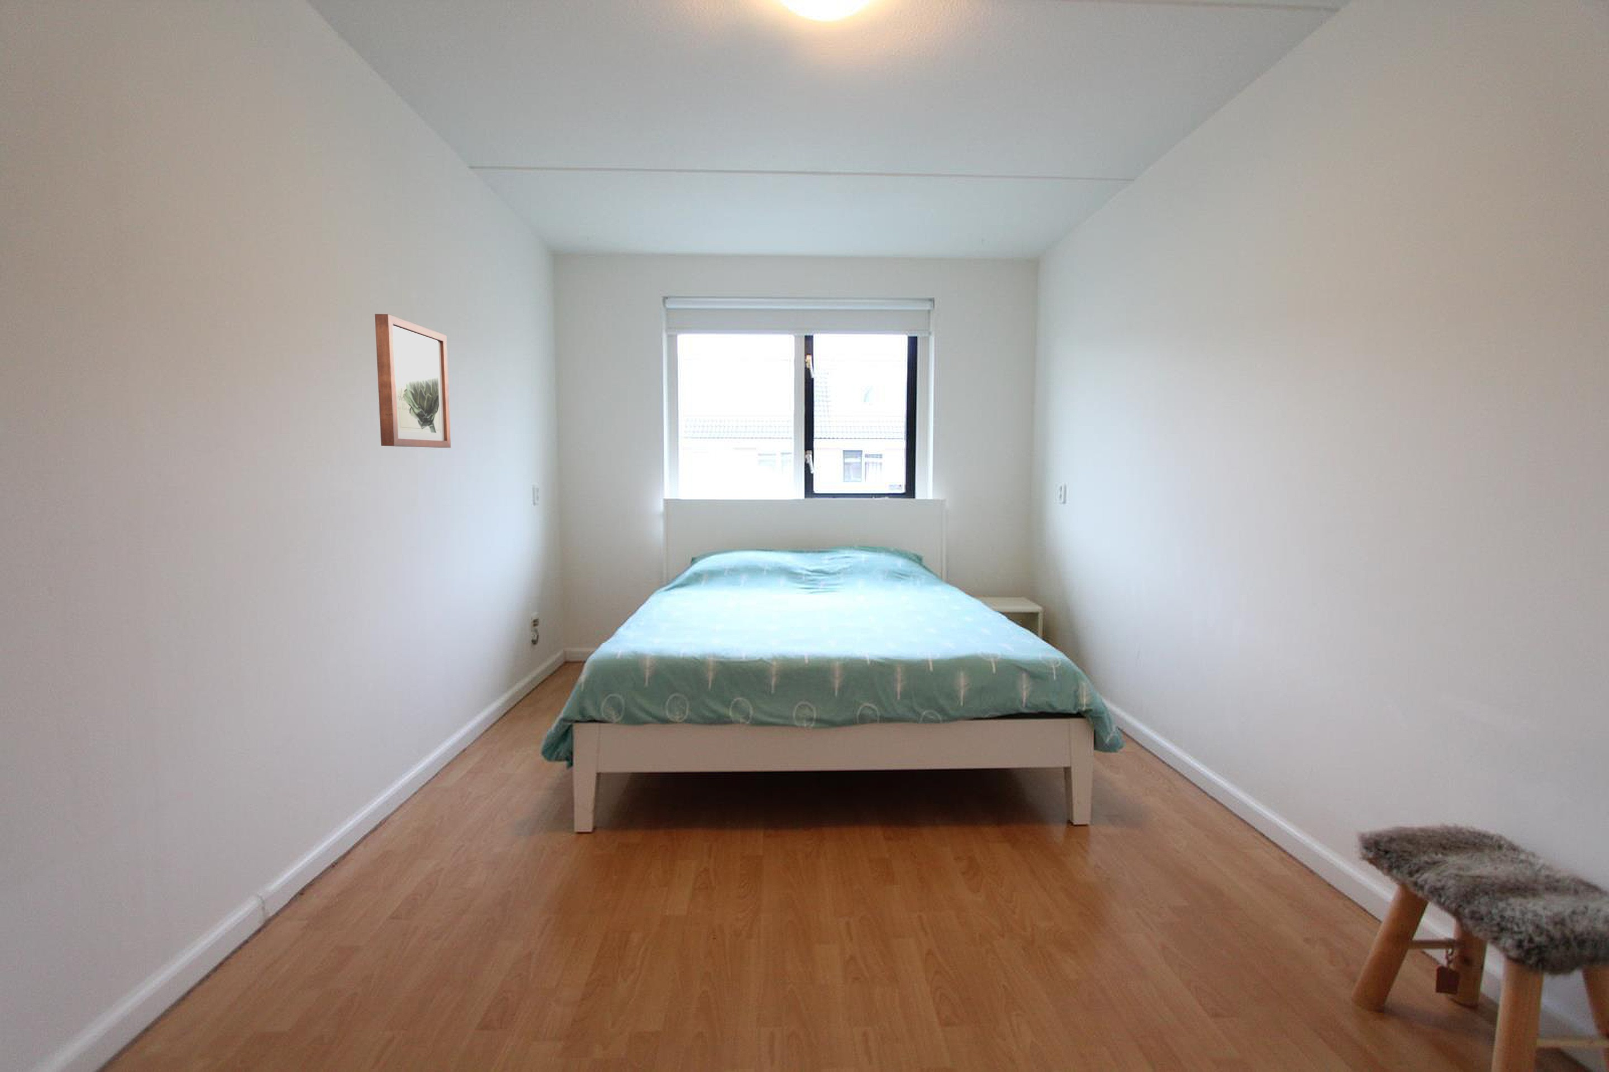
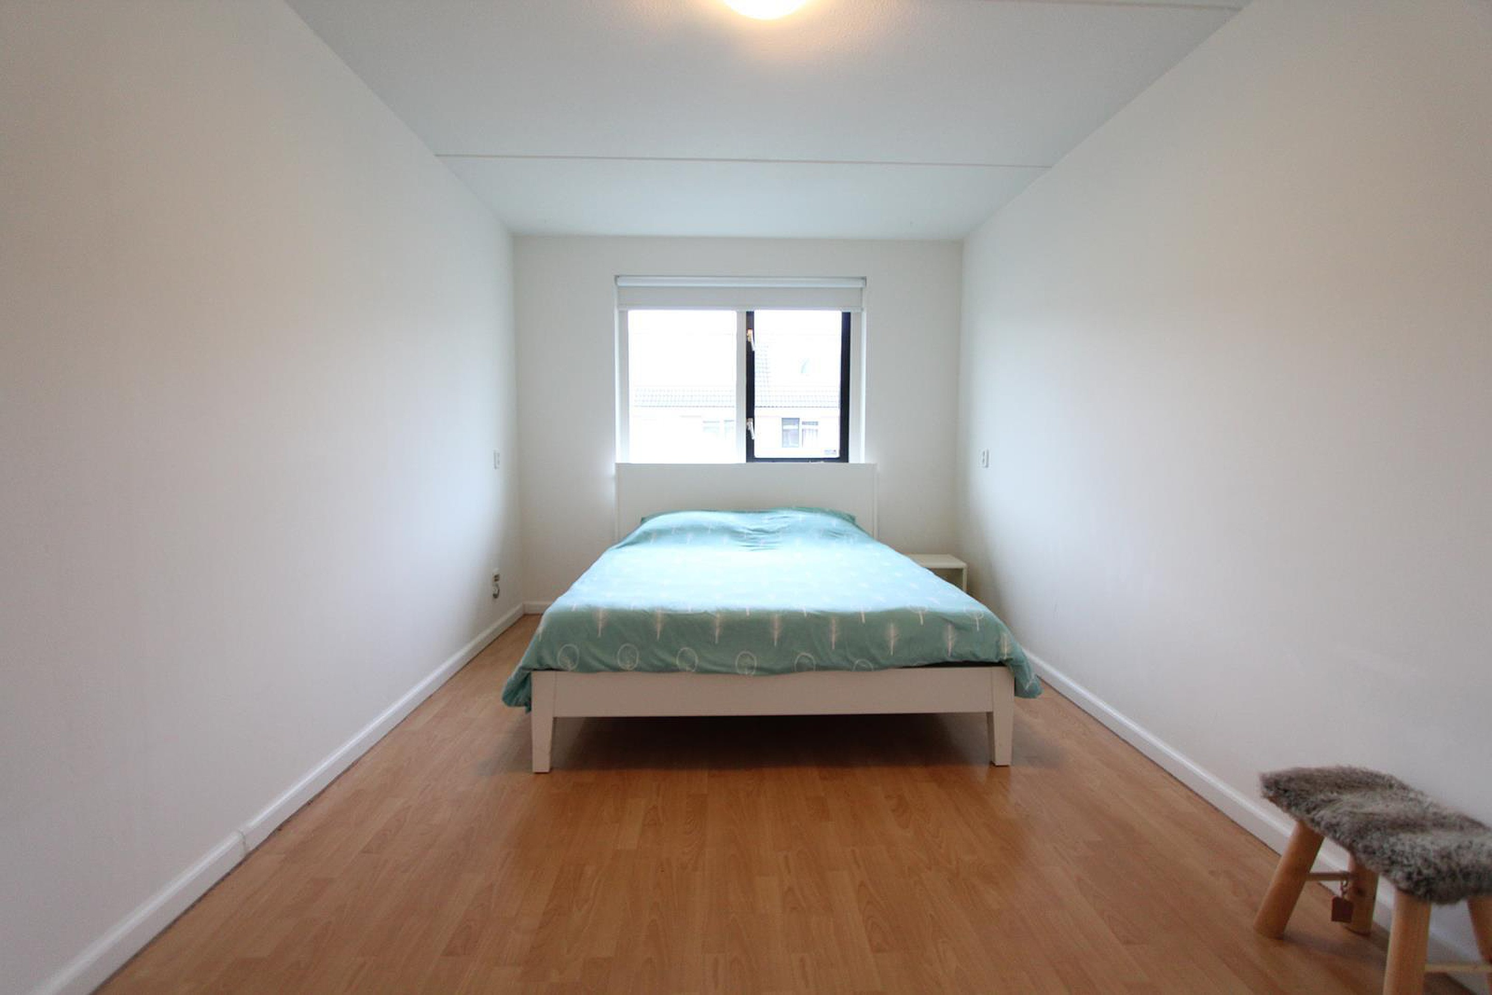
- wall art [375,313,451,449]
